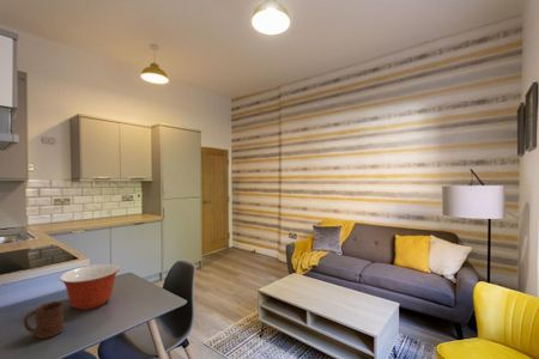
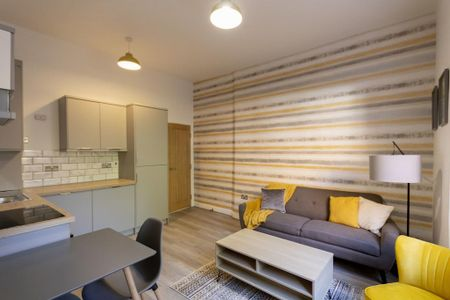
- cup [23,300,65,340]
- mixing bowl [59,263,121,311]
